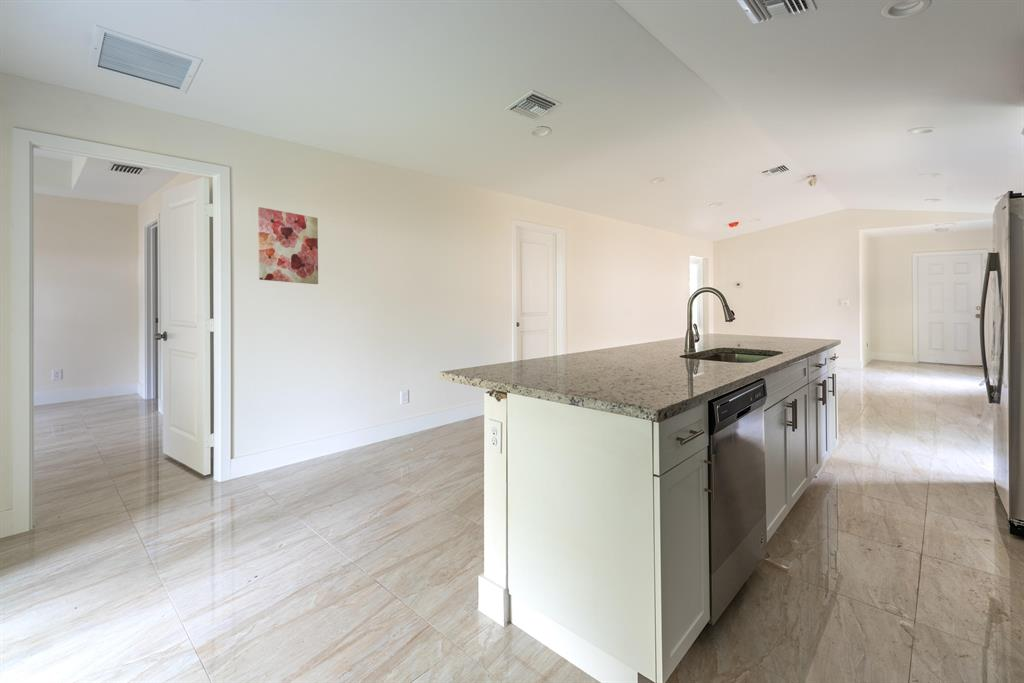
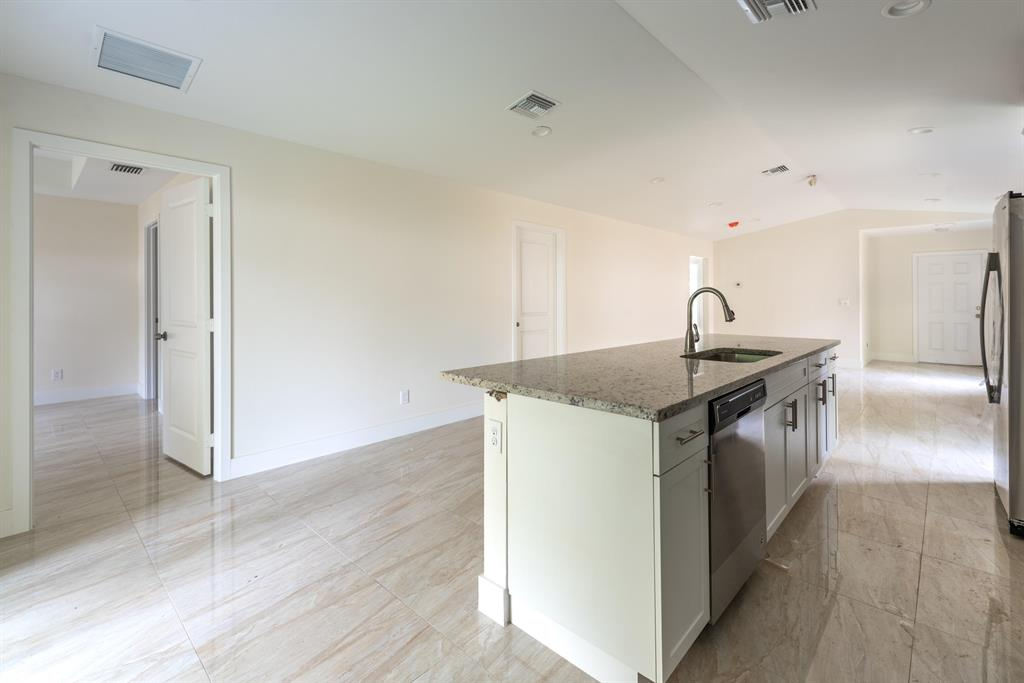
- wall art [257,206,319,285]
